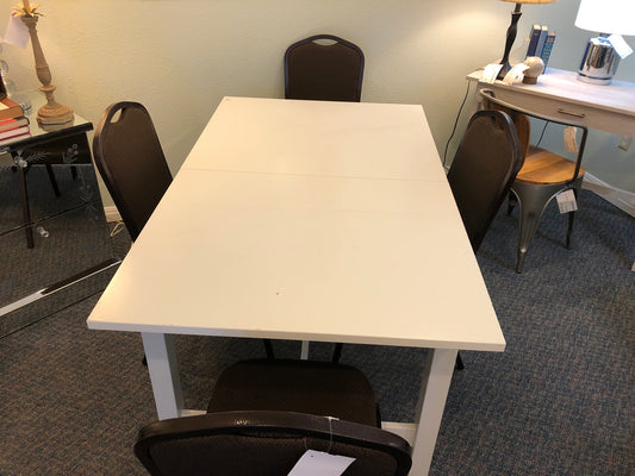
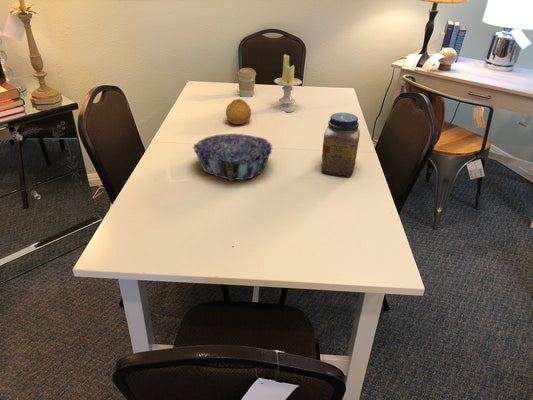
+ candle [274,53,303,113]
+ fruit [225,98,252,125]
+ decorative bowl [192,133,273,182]
+ coffee cup [236,67,257,98]
+ jar [321,112,361,177]
